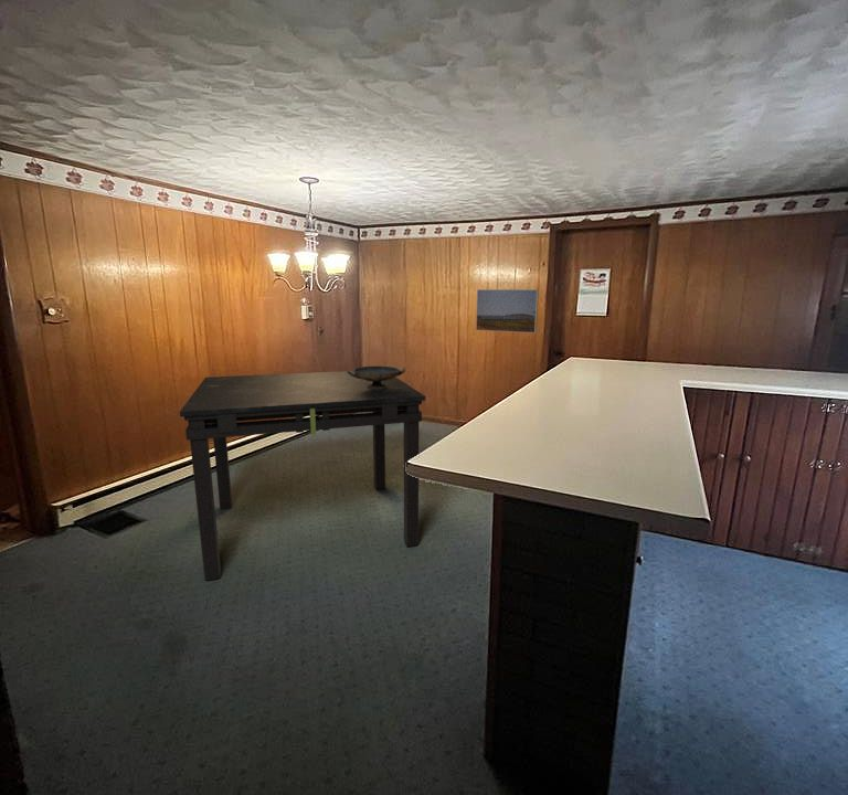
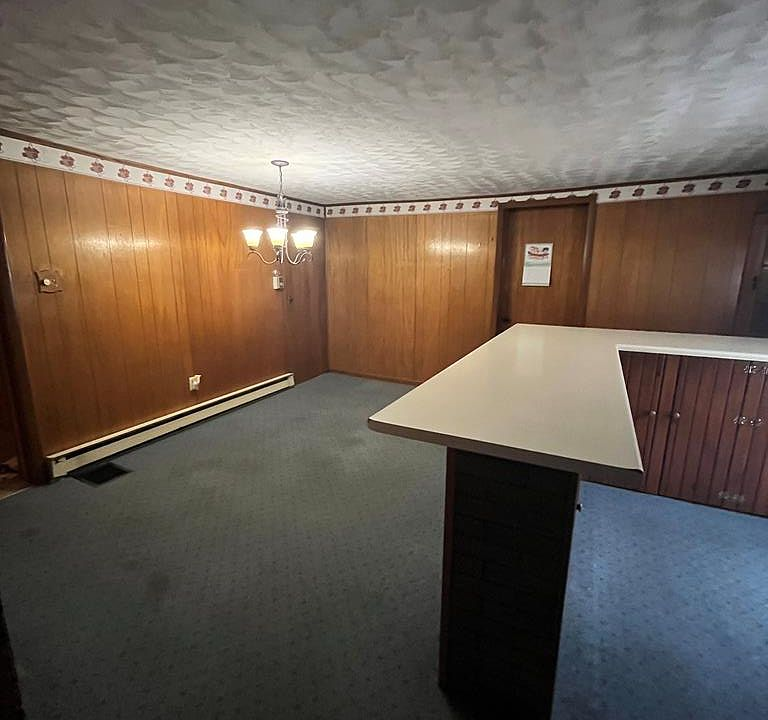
- dining table [179,370,426,582]
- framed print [475,288,539,333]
- decorative bowl [346,364,406,390]
